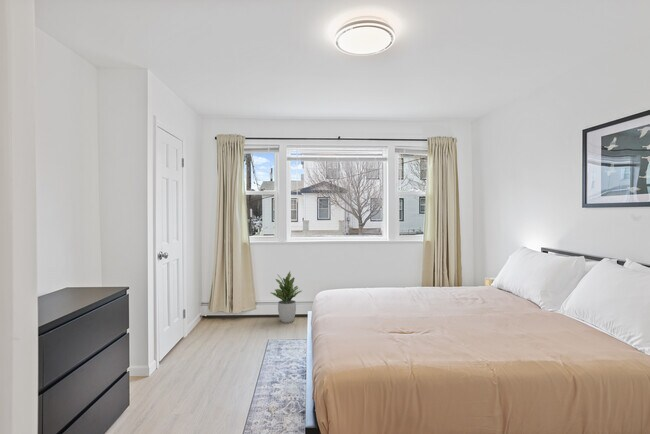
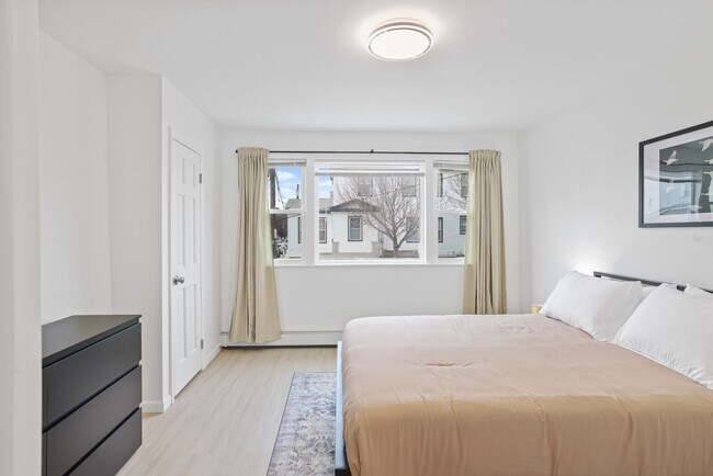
- potted plant [269,271,302,324]
